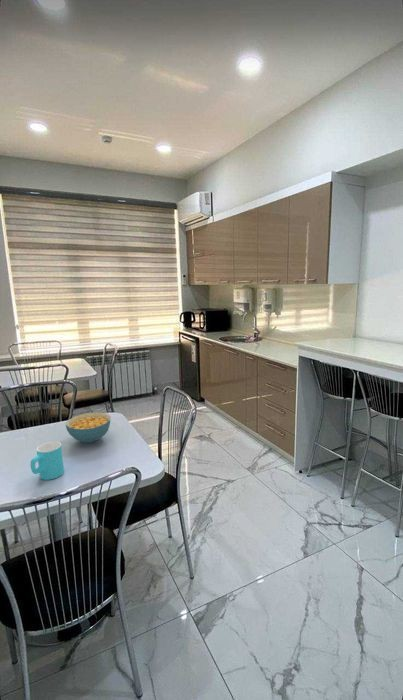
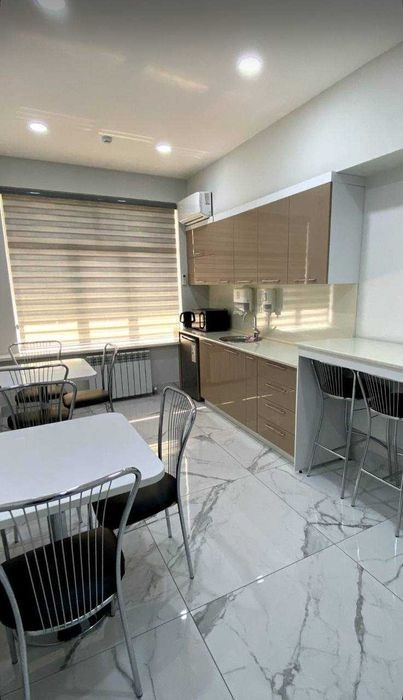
- cup [30,441,65,481]
- cereal bowl [65,412,112,444]
